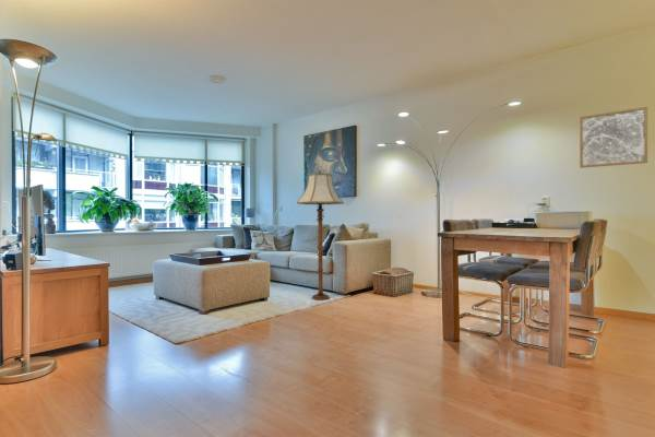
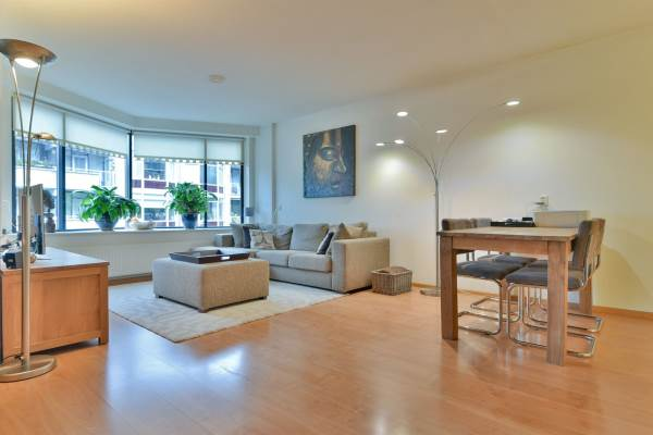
- floor lamp [296,169,345,300]
- wall art [579,106,648,169]
